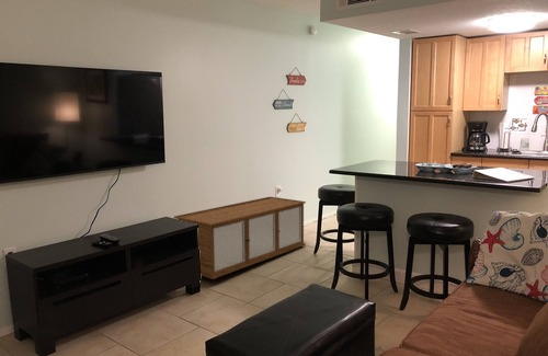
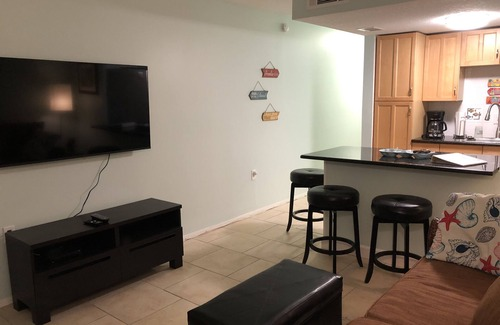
- storage cabinet [173,196,307,280]
